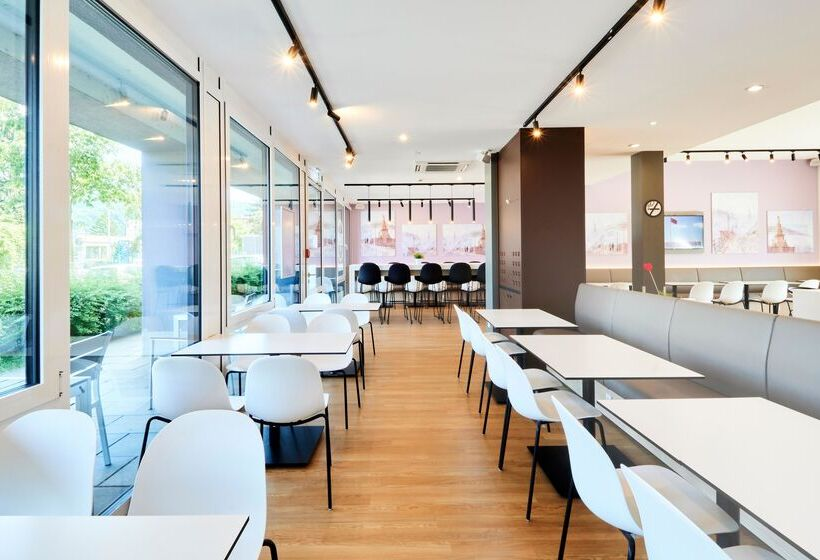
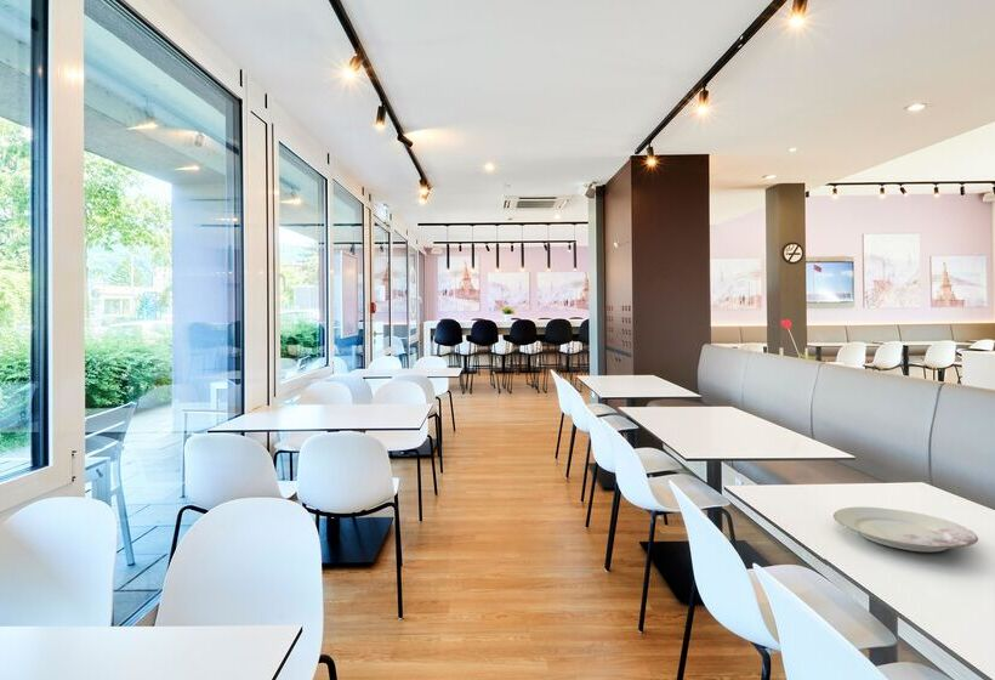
+ plate [832,506,979,552]
